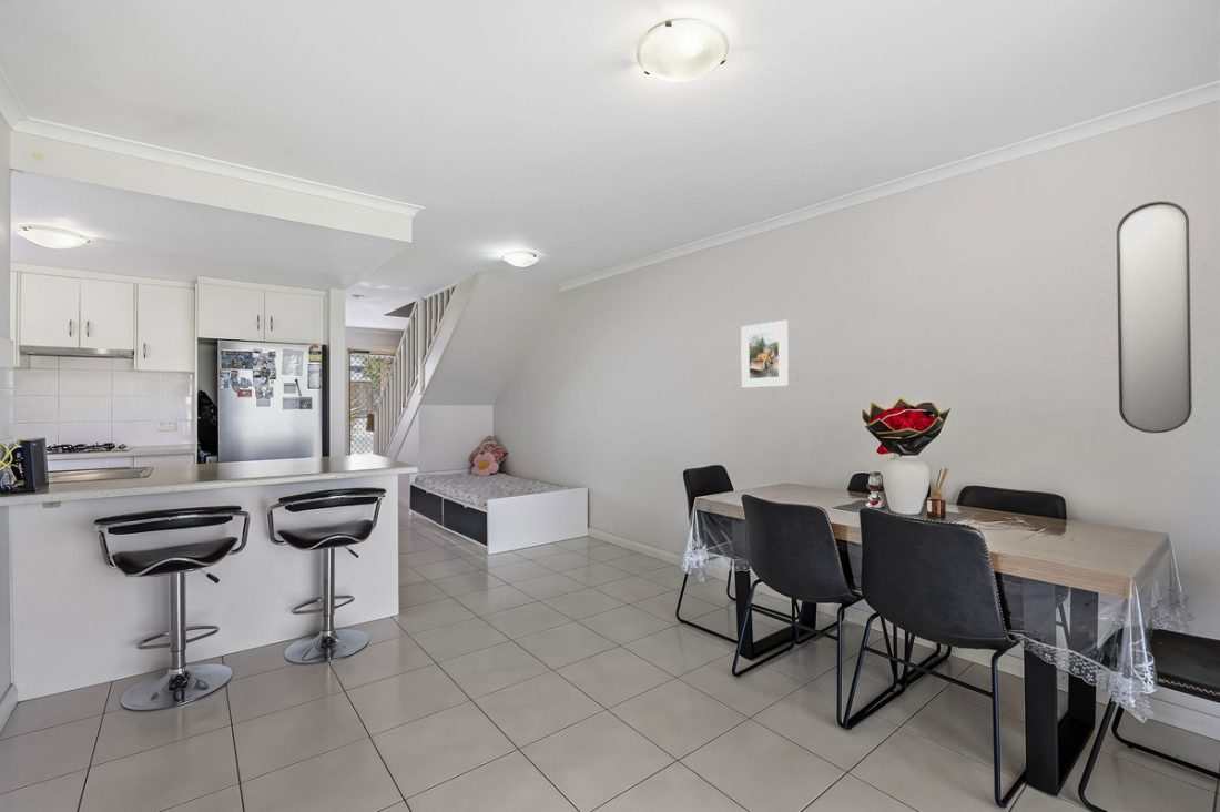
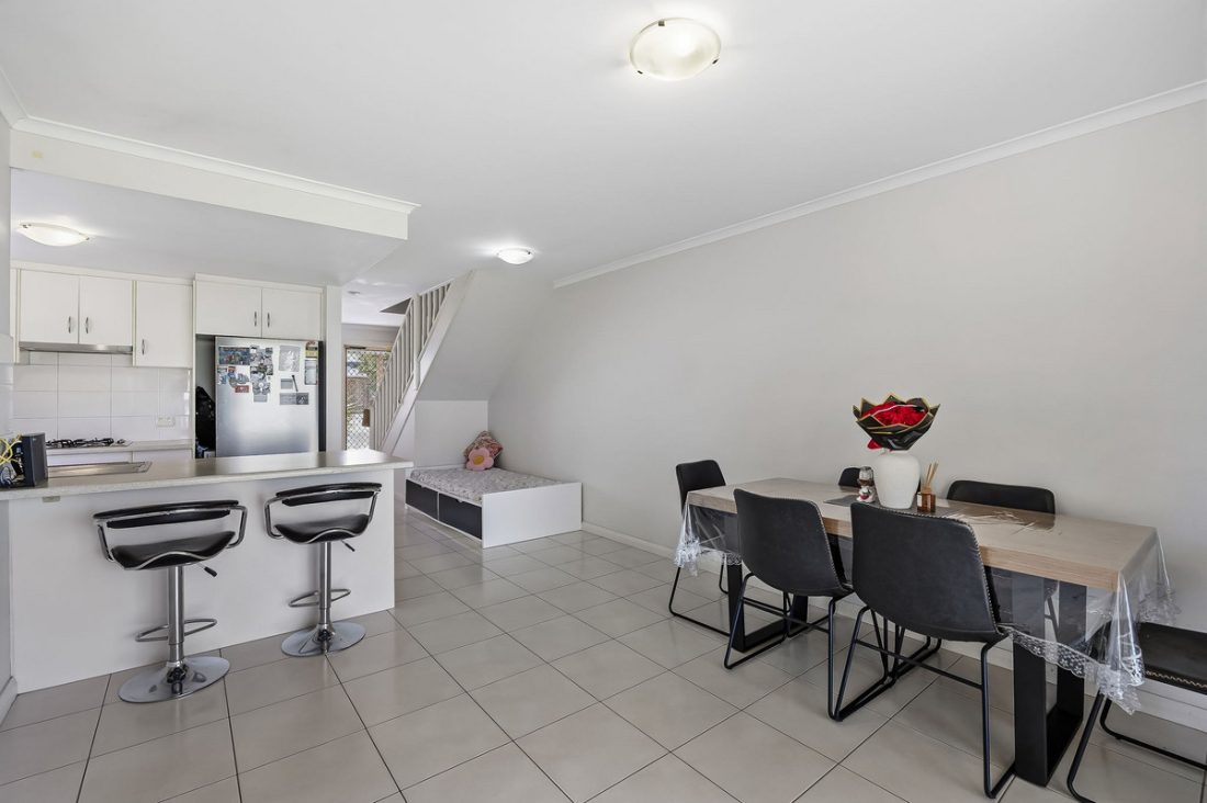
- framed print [740,319,790,389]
- home mirror [1116,201,1193,434]
